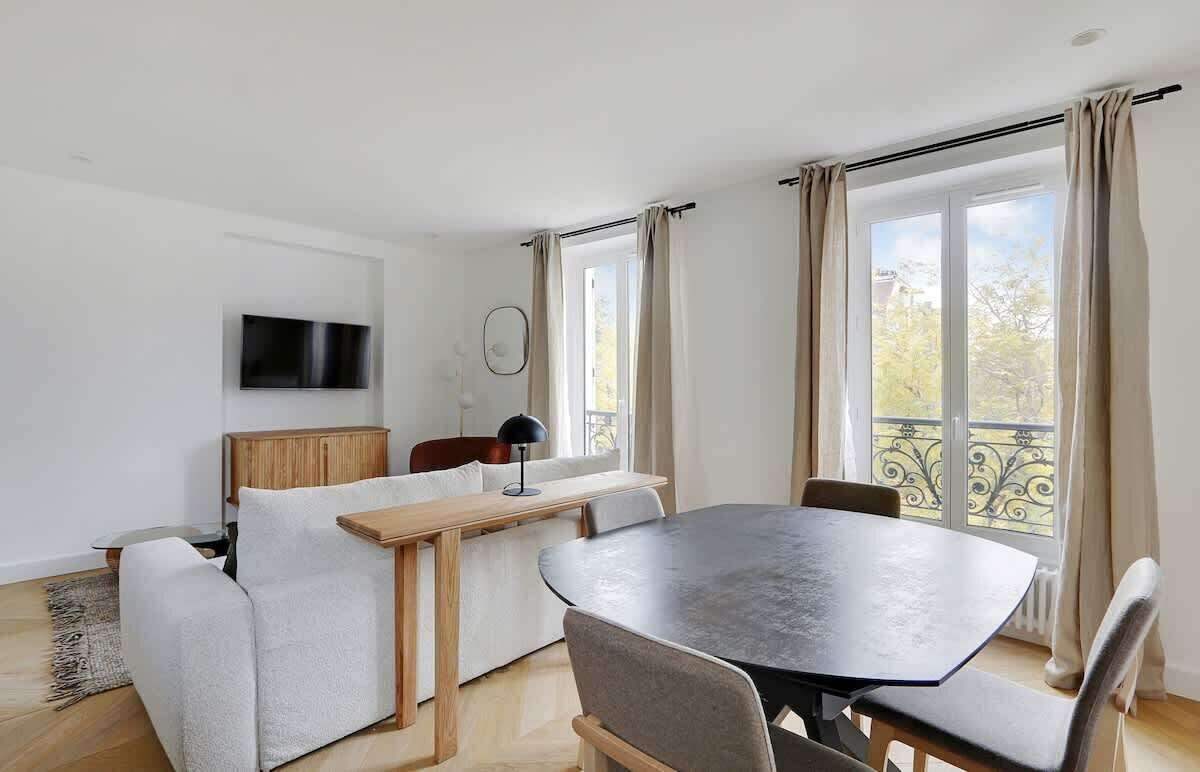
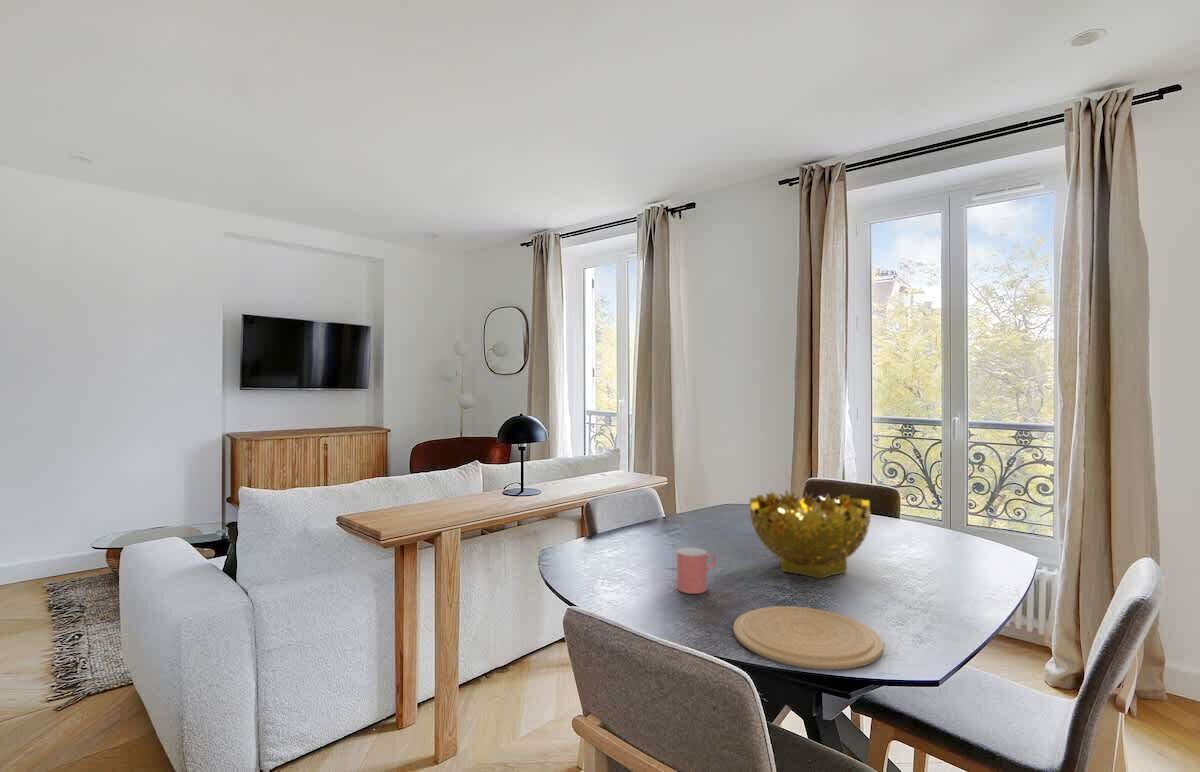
+ plate [732,605,884,670]
+ cup [676,547,717,595]
+ decorative bowl [748,489,872,580]
